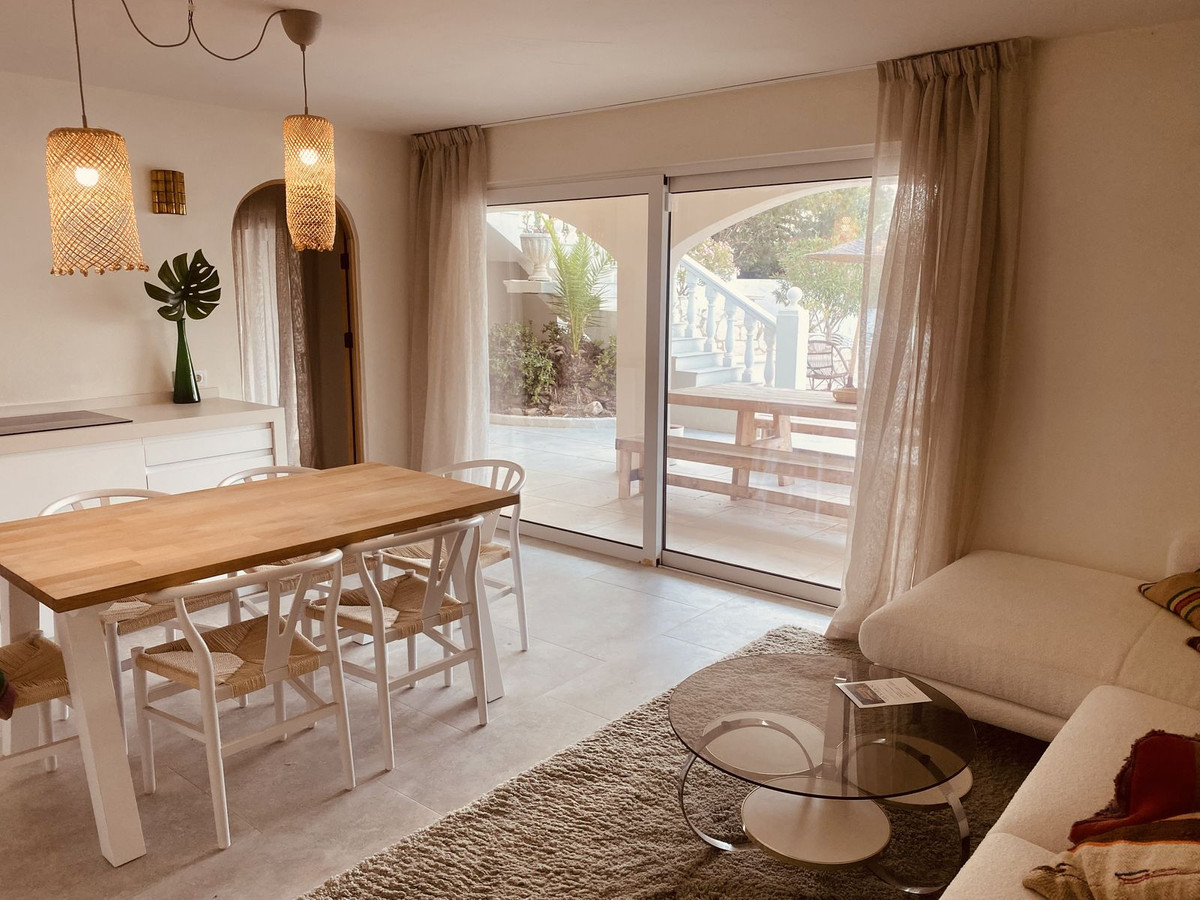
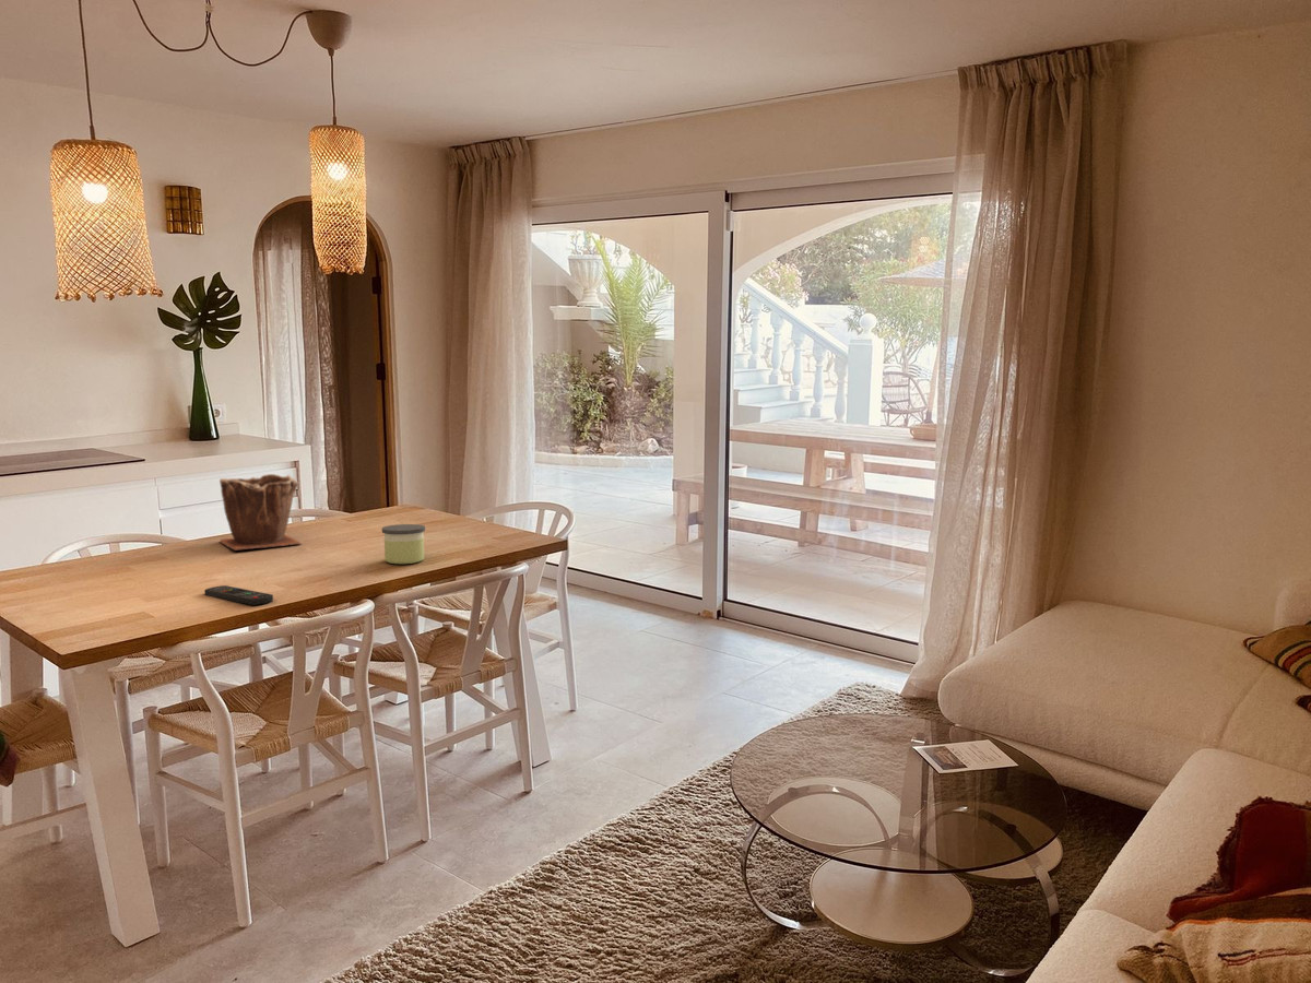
+ remote control [203,584,274,606]
+ candle [381,523,426,565]
+ plant pot [218,473,303,552]
